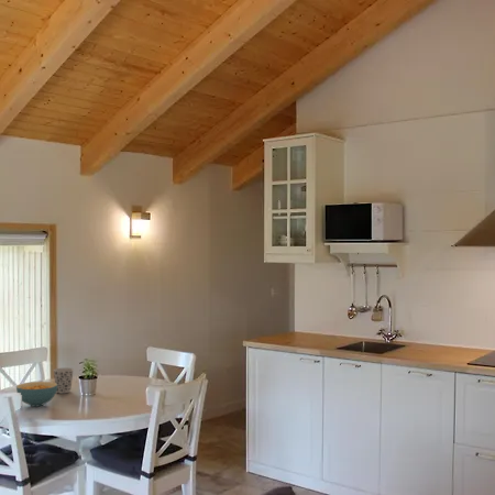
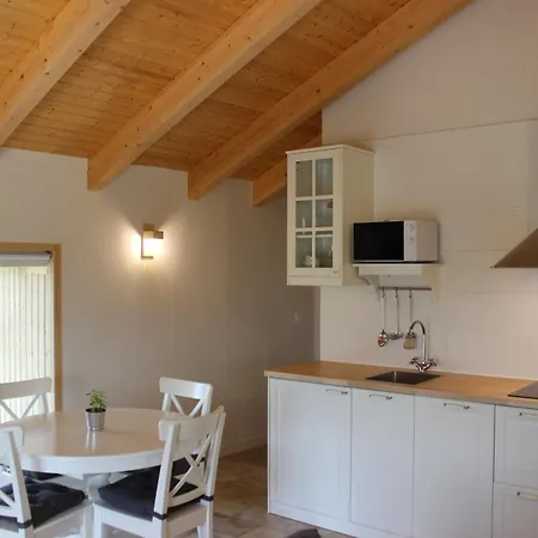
- cereal bowl [15,381,57,408]
- cup [52,367,75,394]
